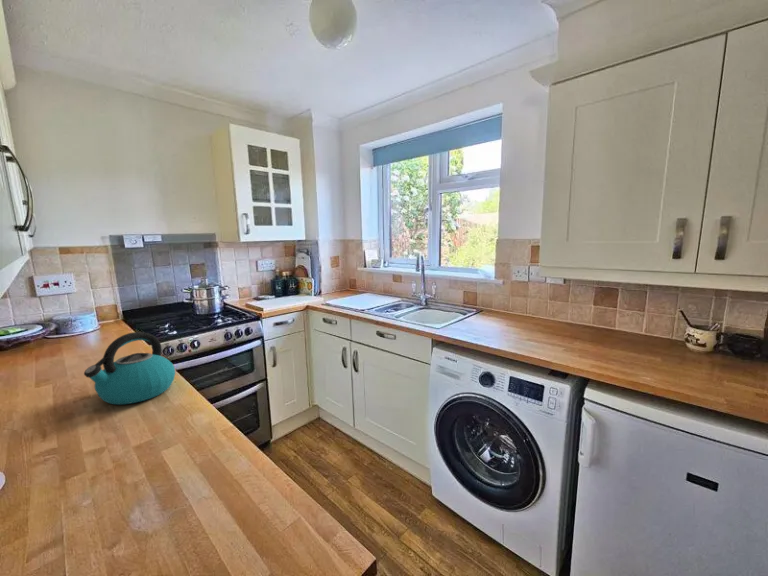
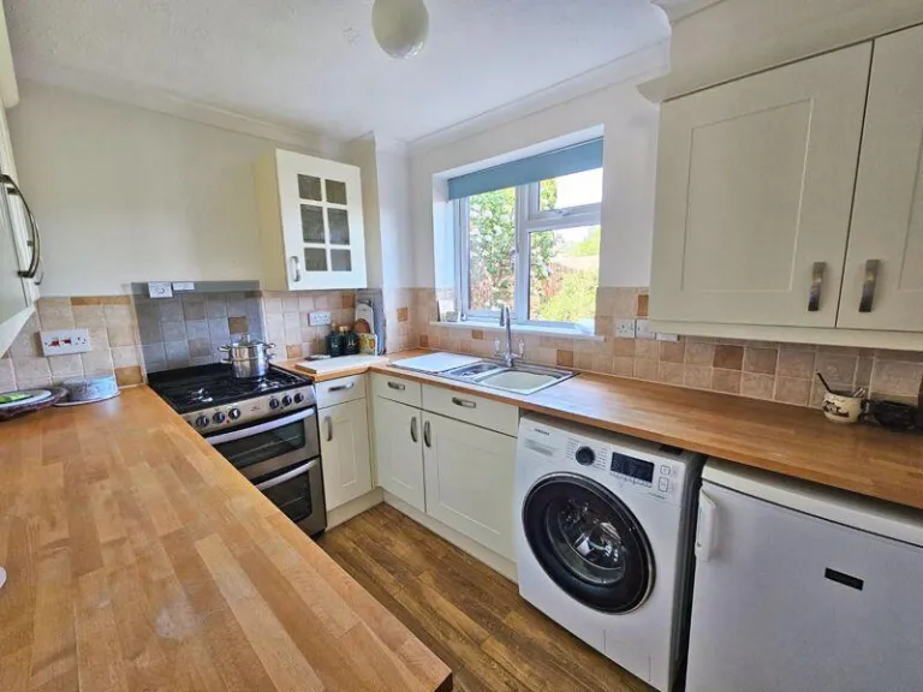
- kettle [83,331,176,406]
